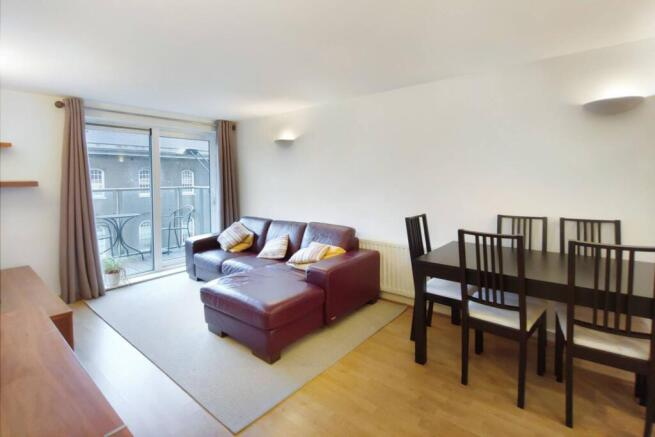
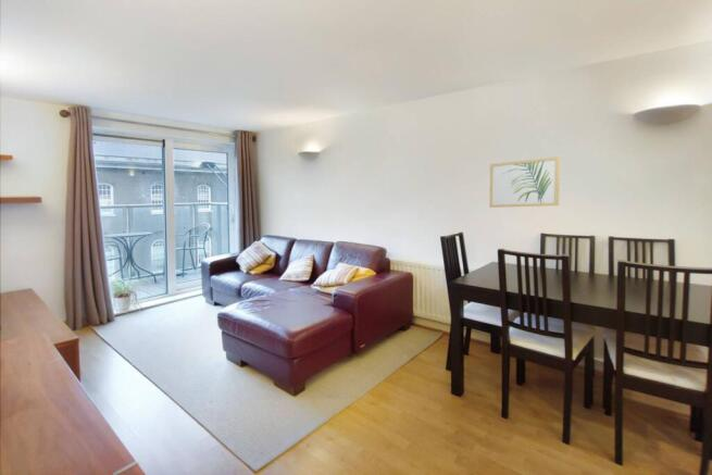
+ wall art [489,155,561,209]
